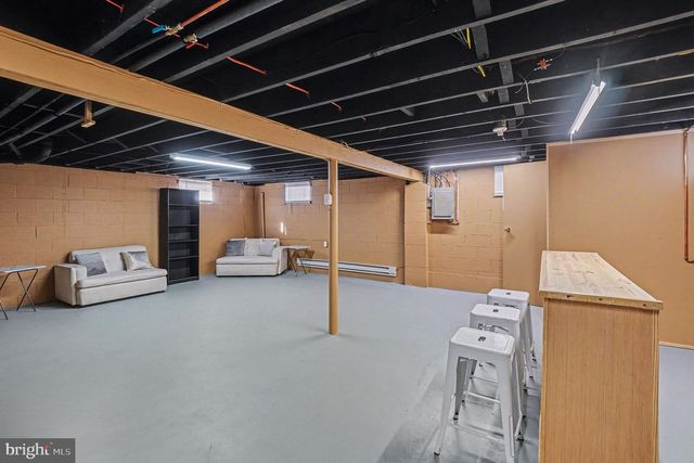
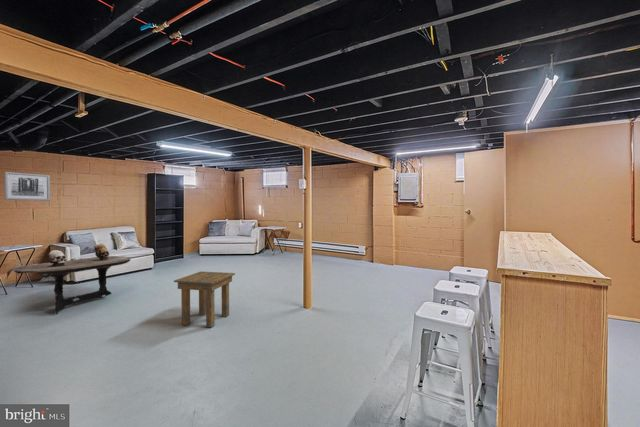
+ coffee table [5,243,131,315]
+ wall art [3,171,51,202]
+ side table [173,270,236,328]
